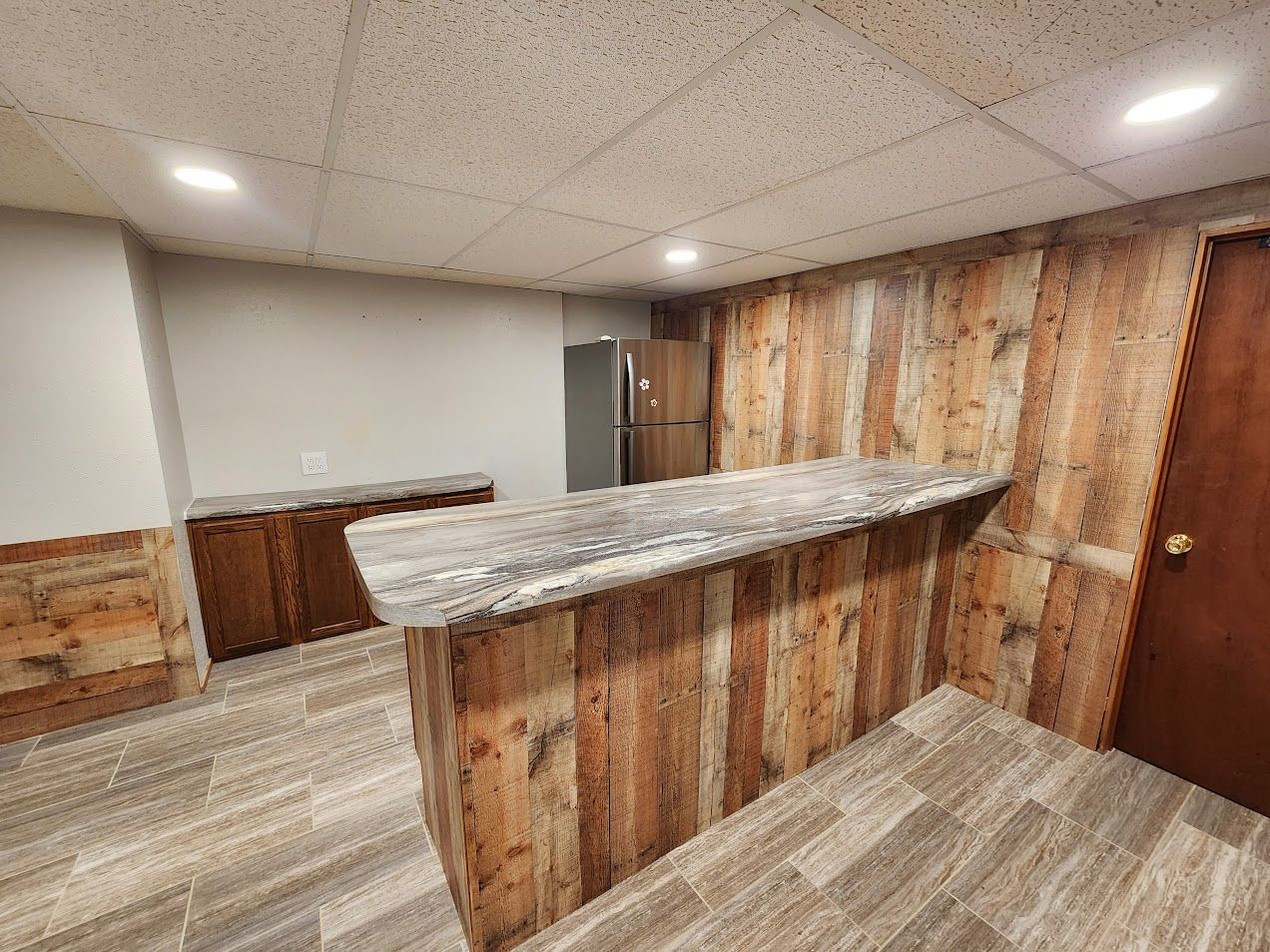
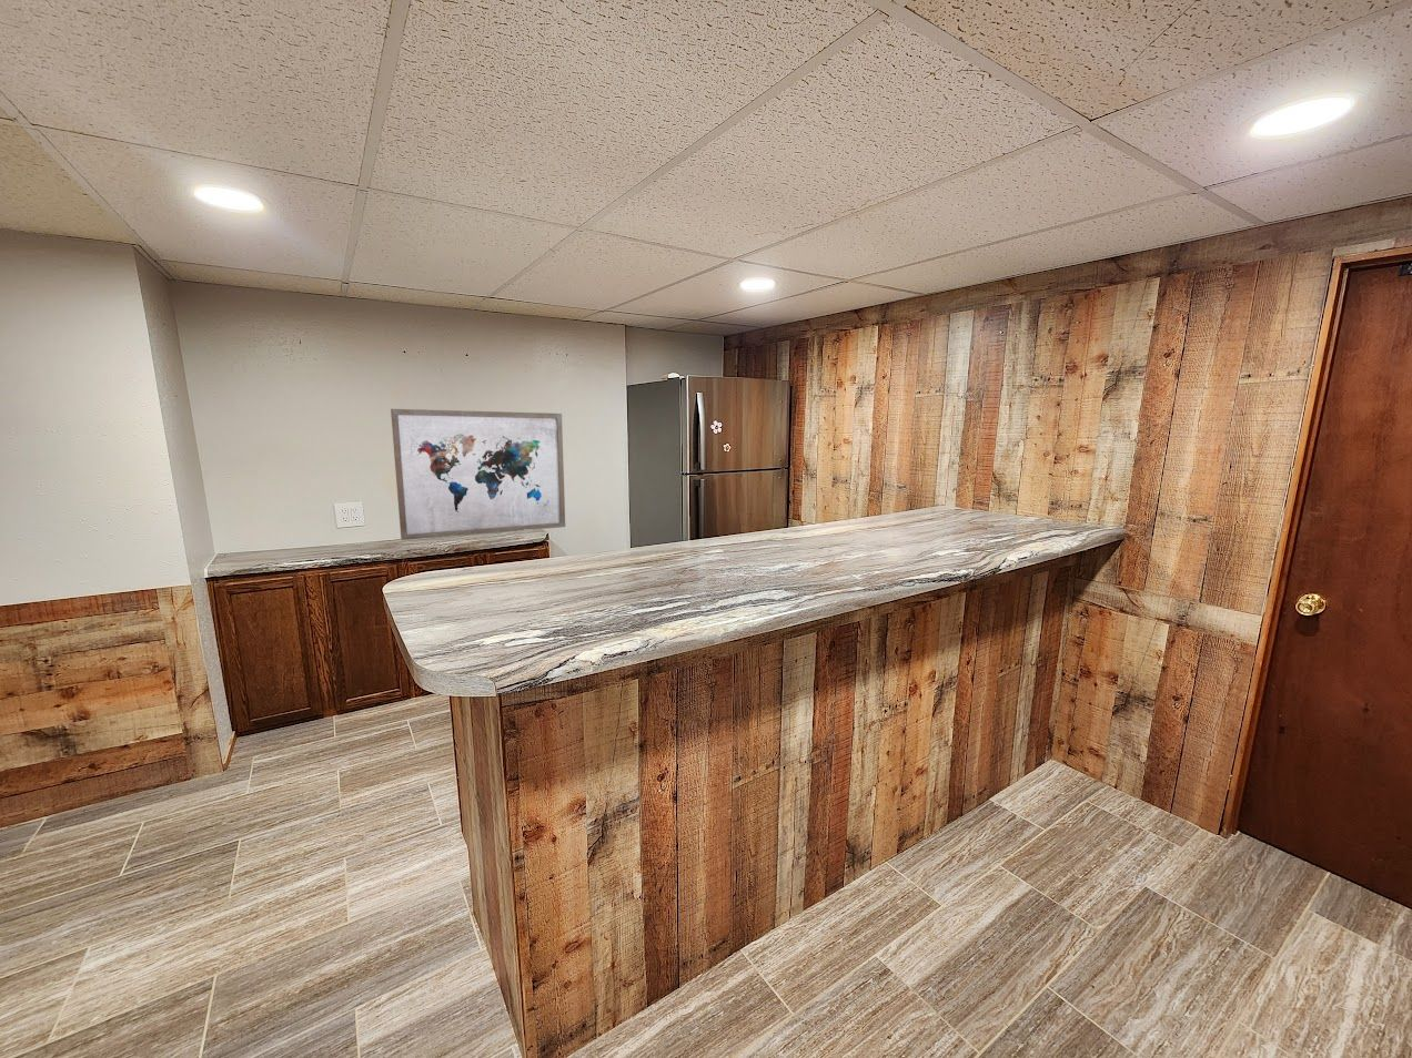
+ wall art [389,408,566,541]
